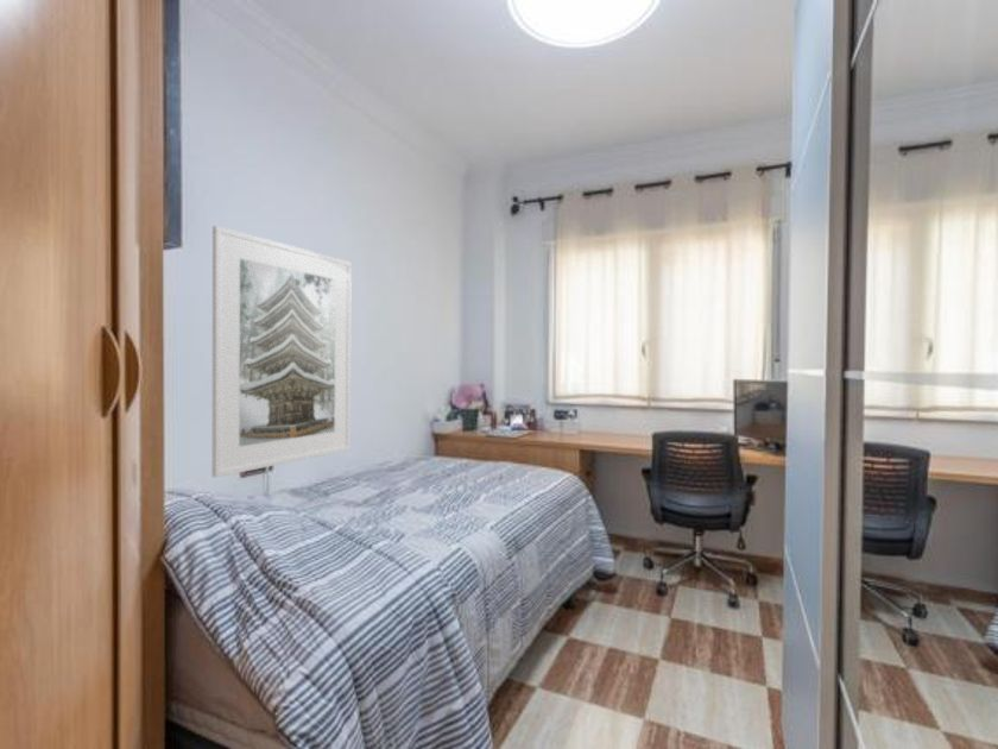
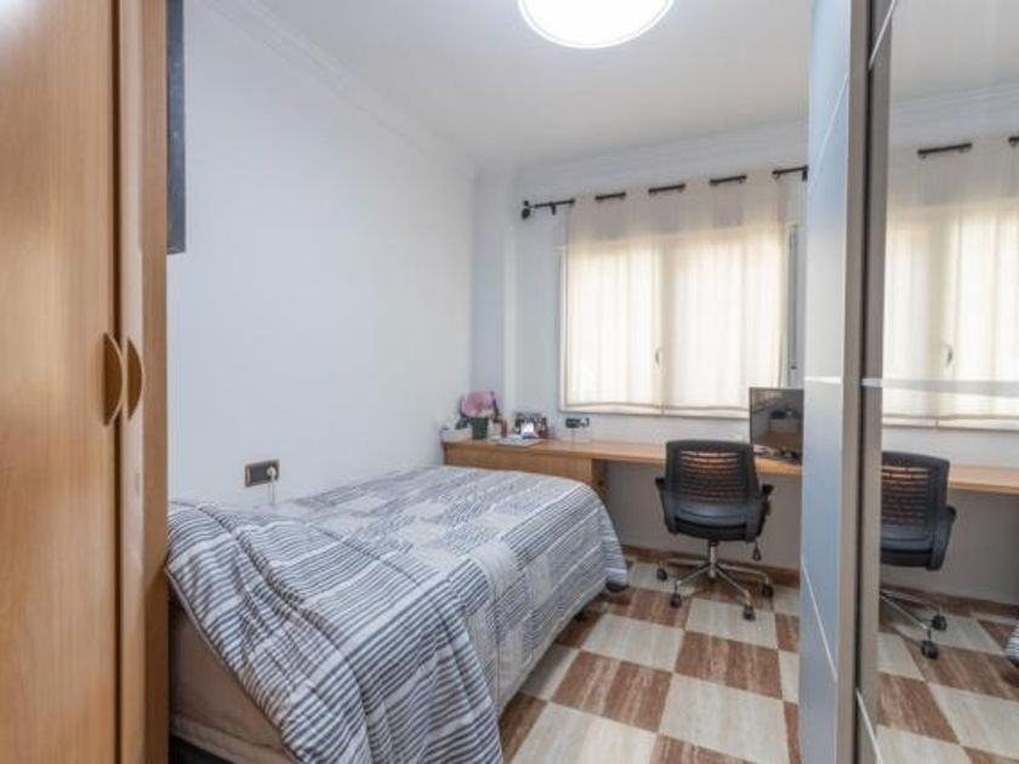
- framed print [211,225,353,479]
